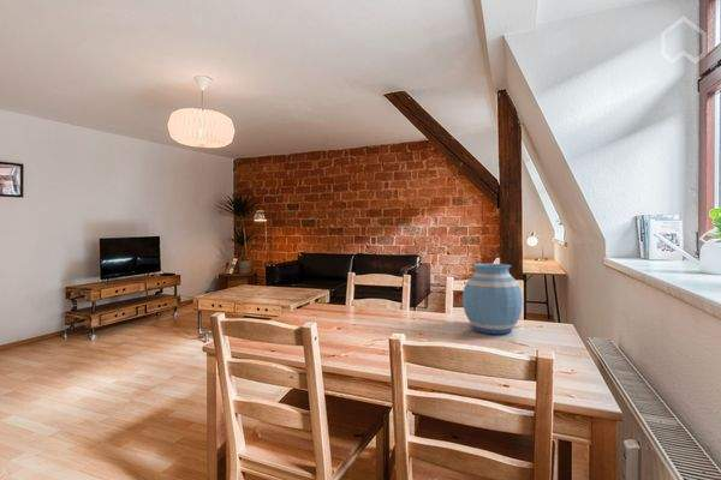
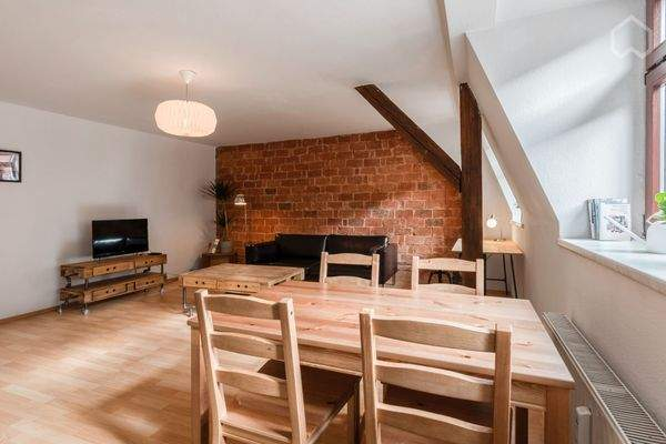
- vase [461,263,524,335]
